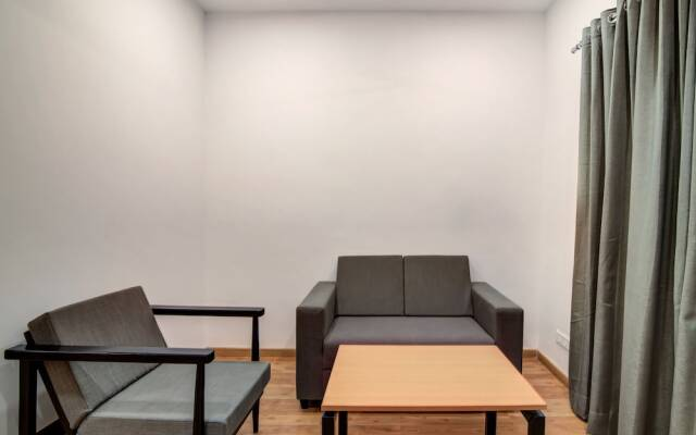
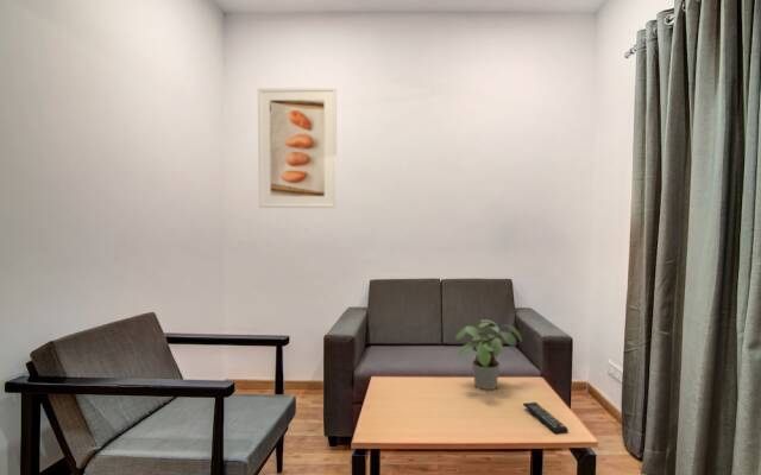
+ potted plant [454,319,523,391]
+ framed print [257,86,338,209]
+ remote control [522,401,570,435]
